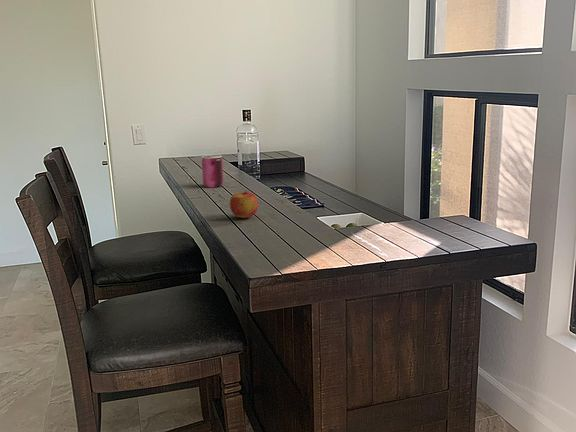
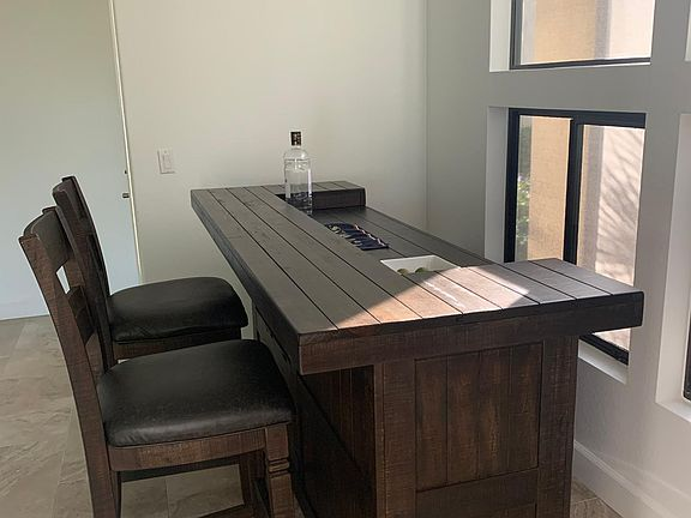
- can [201,154,224,188]
- apple [229,191,259,219]
